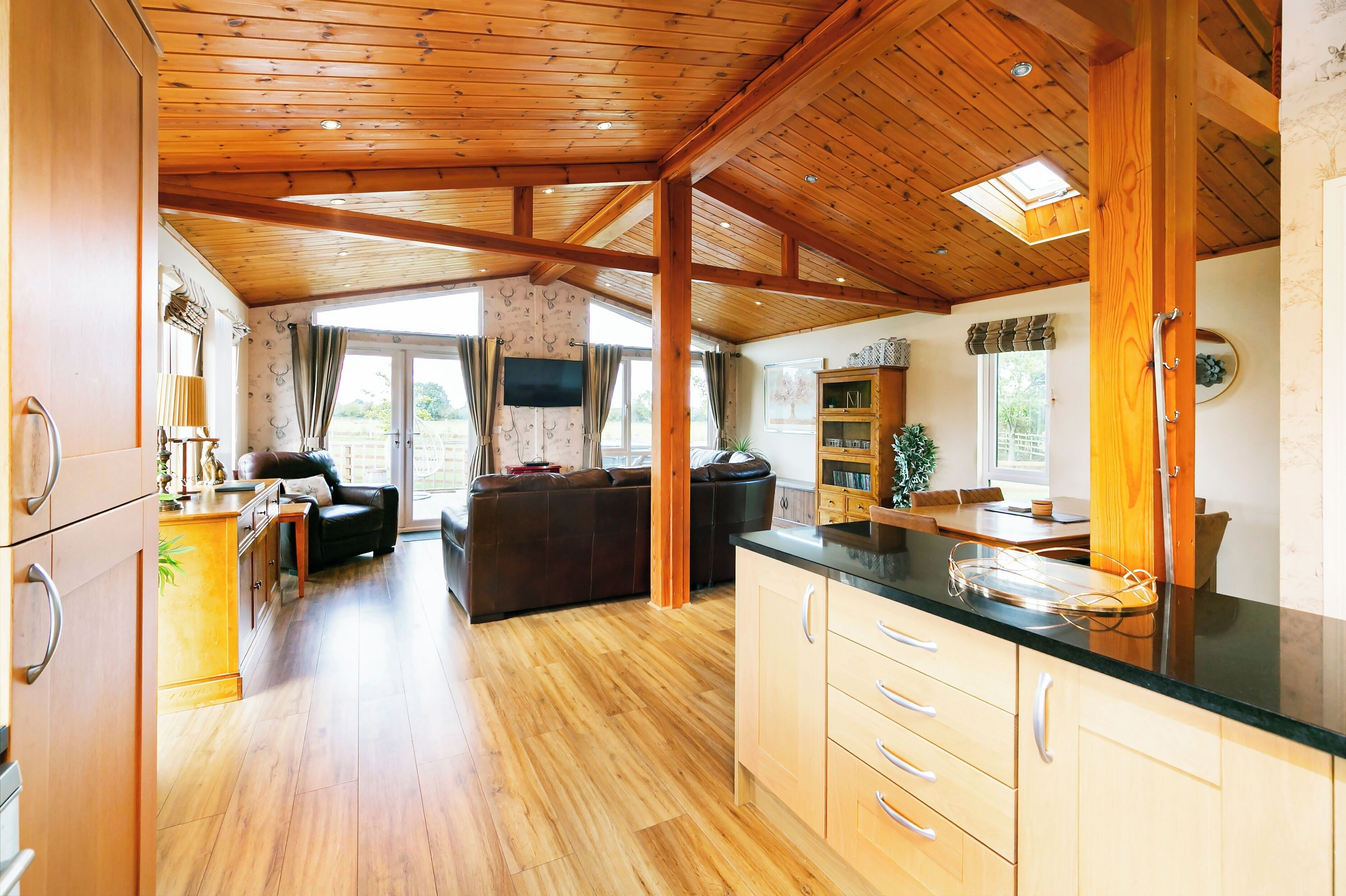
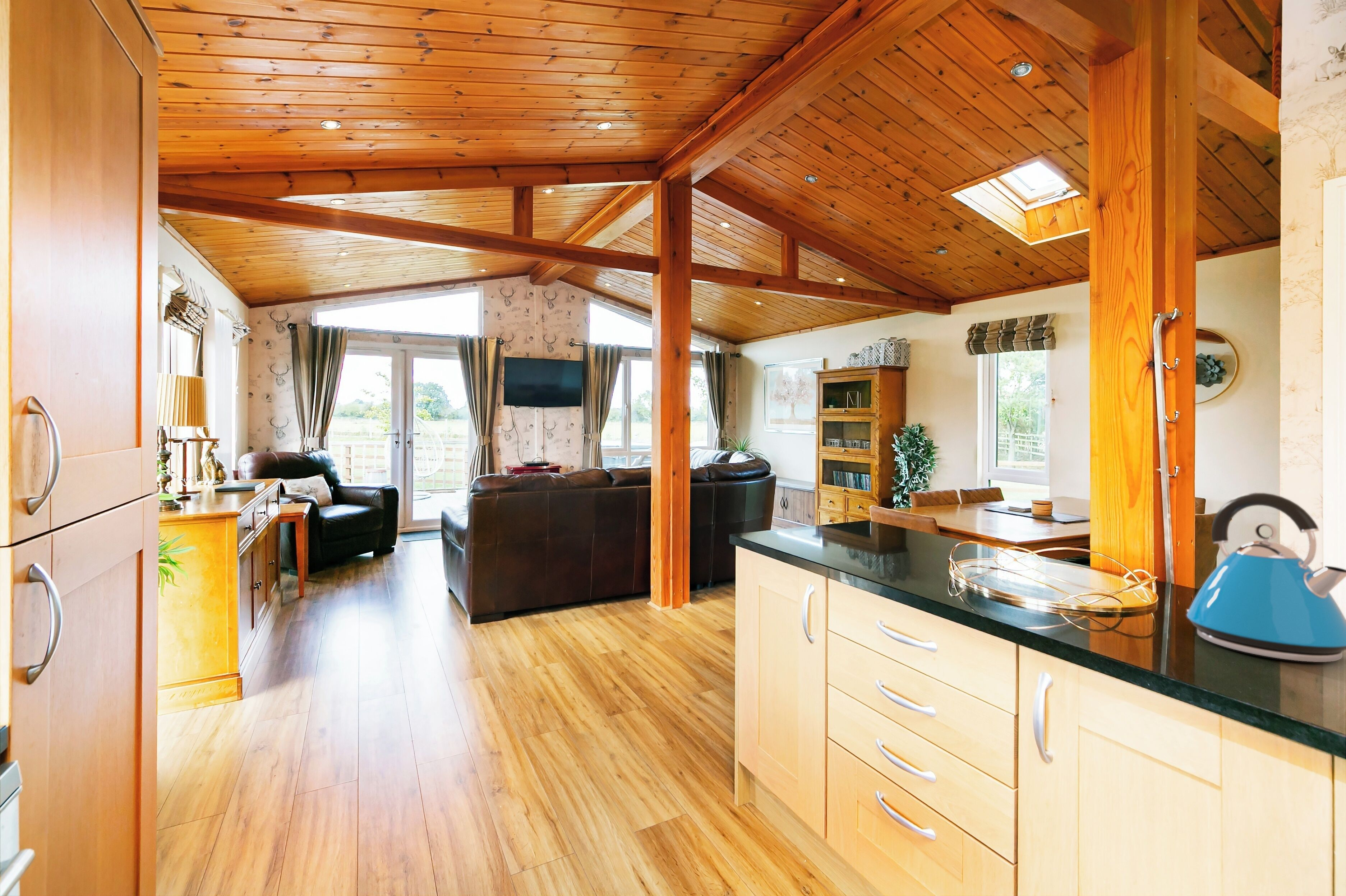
+ kettle [1186,492,1346,663]
